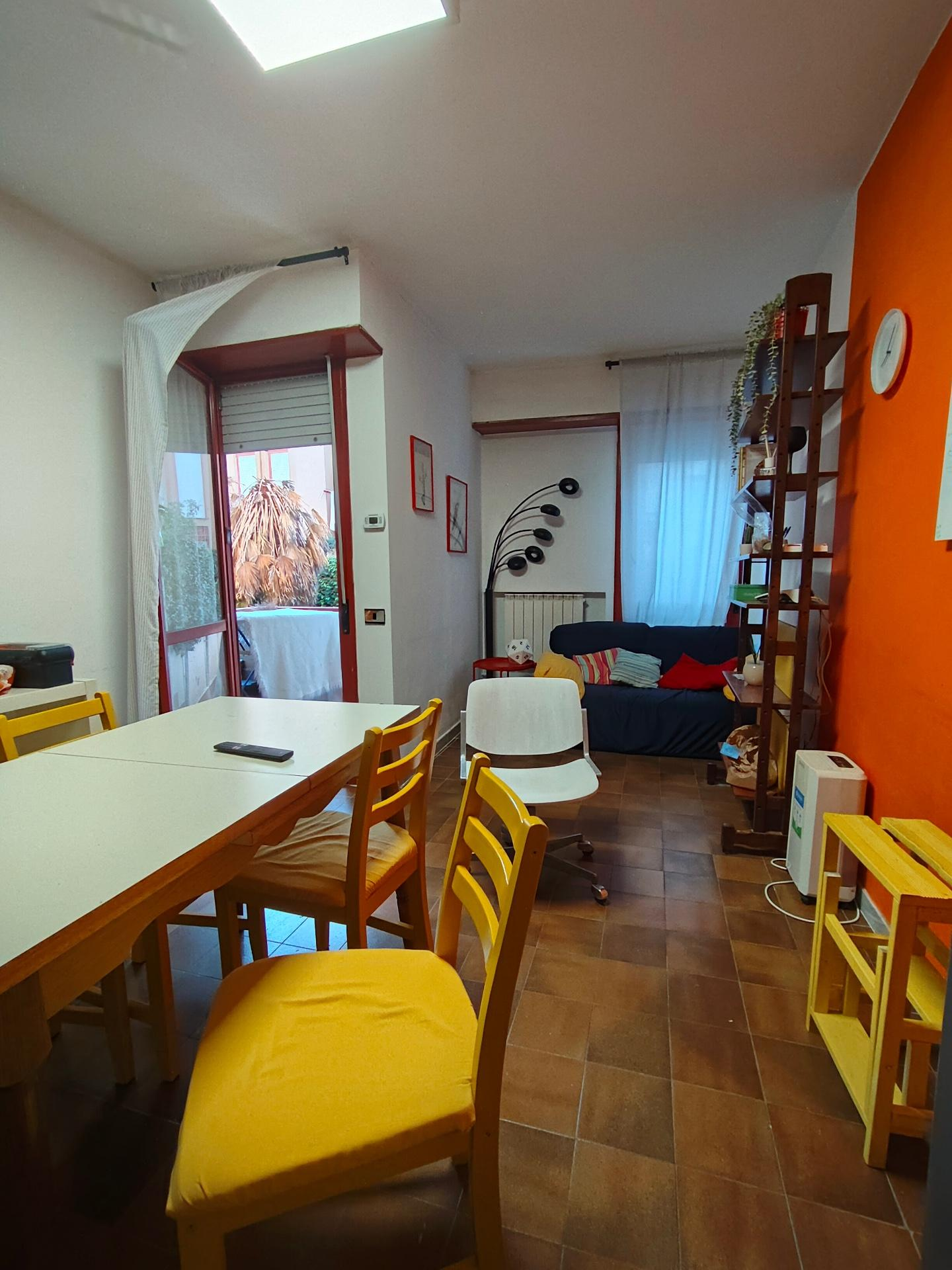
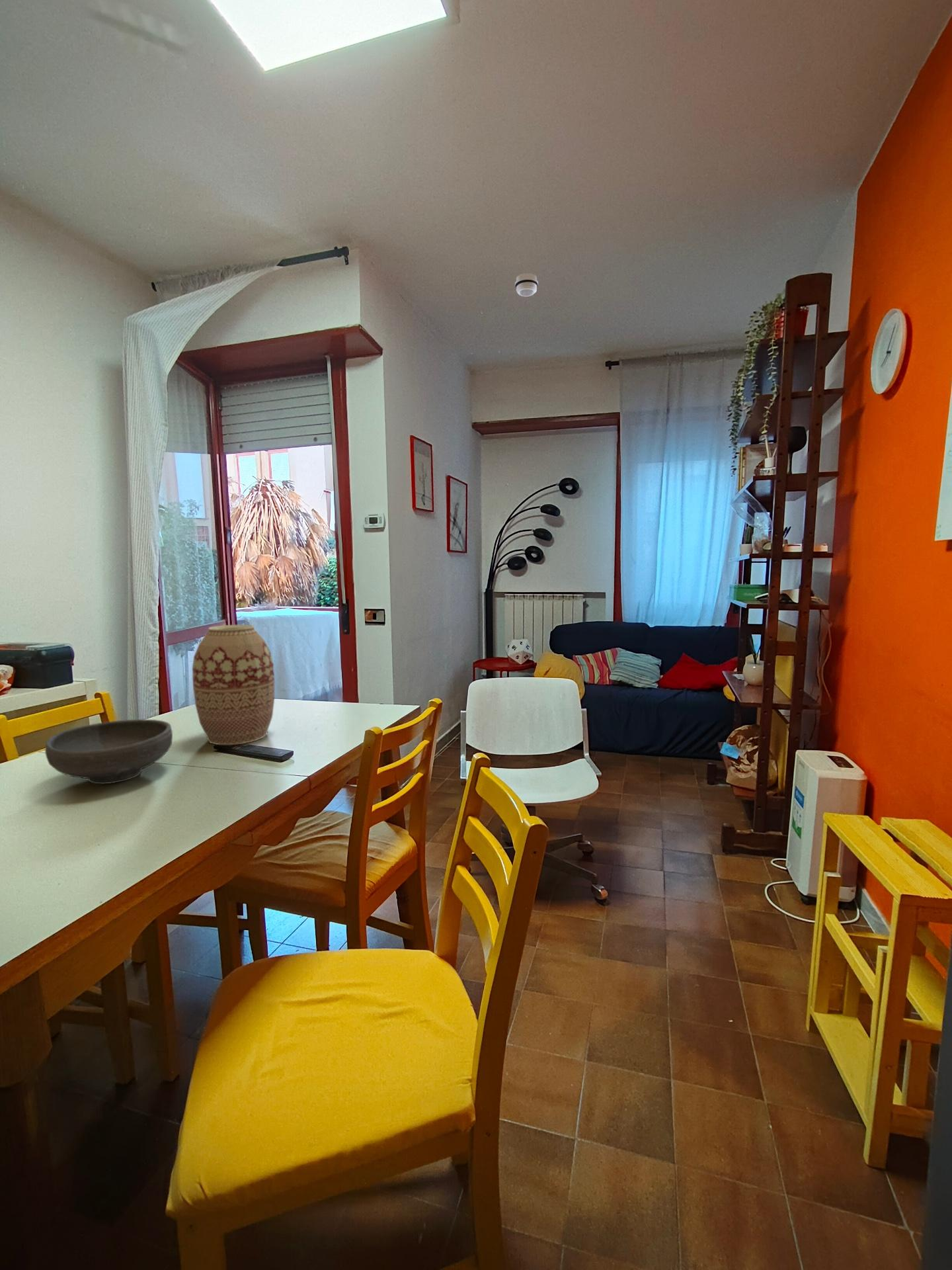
+ smoke detector [514,273,539,297]
+ vase [192,624,275,745]
+ bowl [44,719,173,784]
